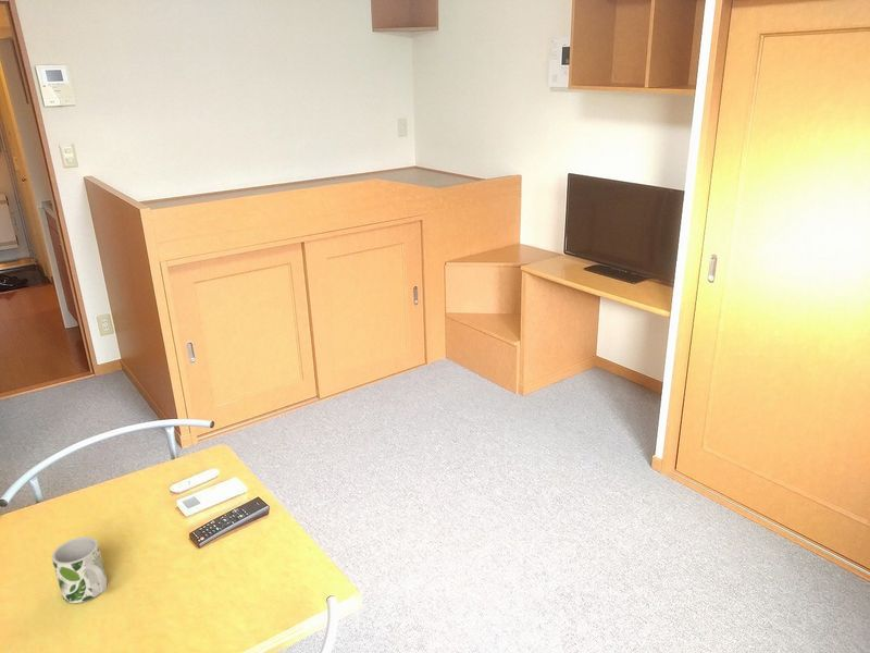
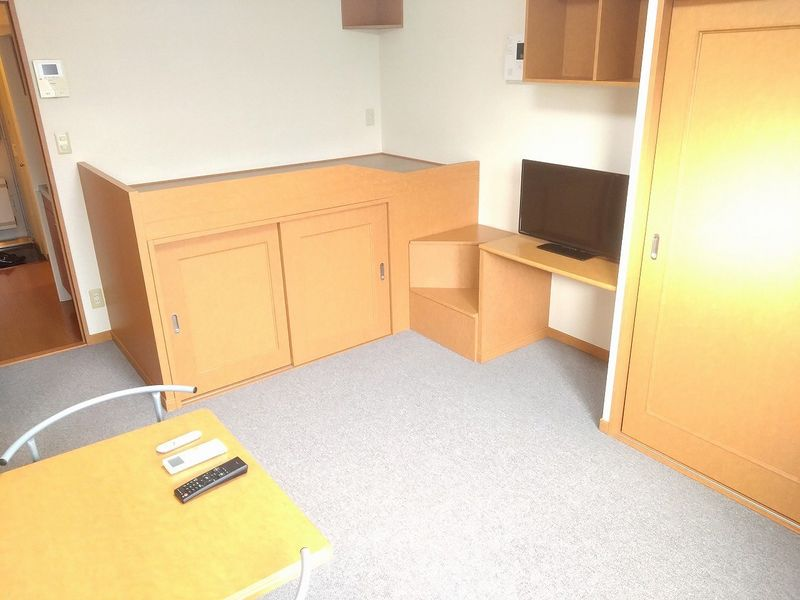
- mug [51,535,109,604]
